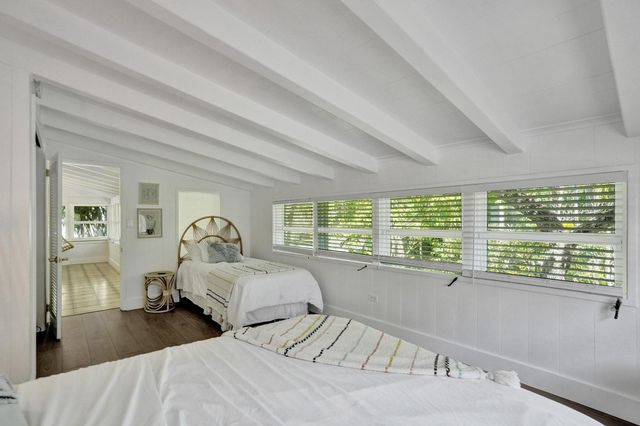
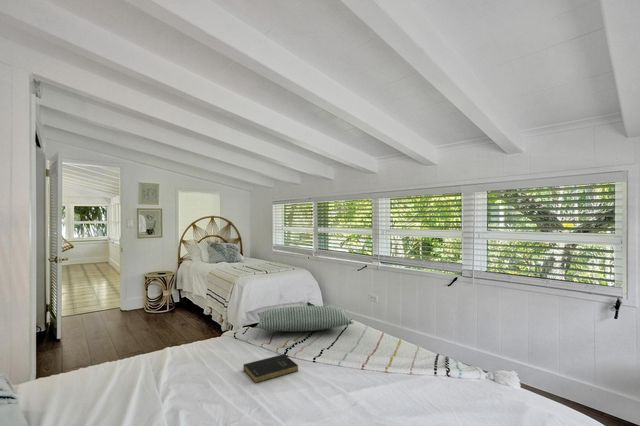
+ pillow [255,305,355,332]
+ book [241,353,299,384]
